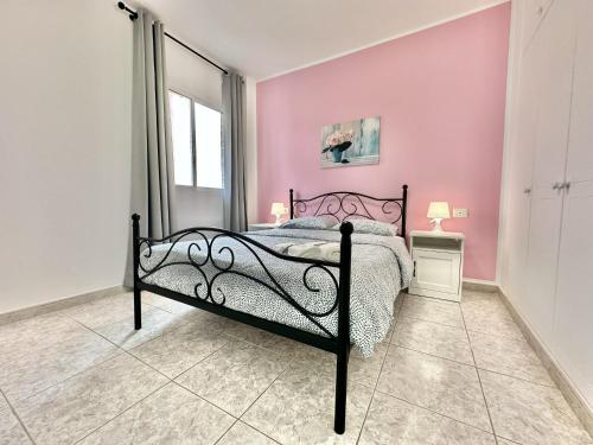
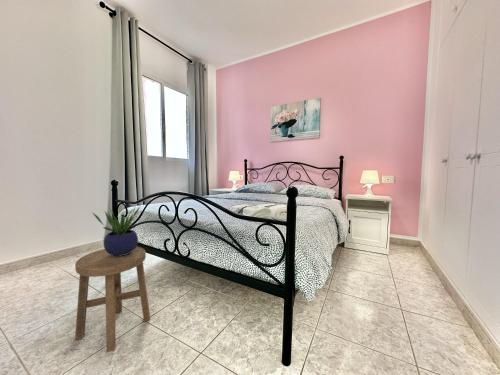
+ stool [74,246,151,353]
+ potted plant [92,206,141,256]
